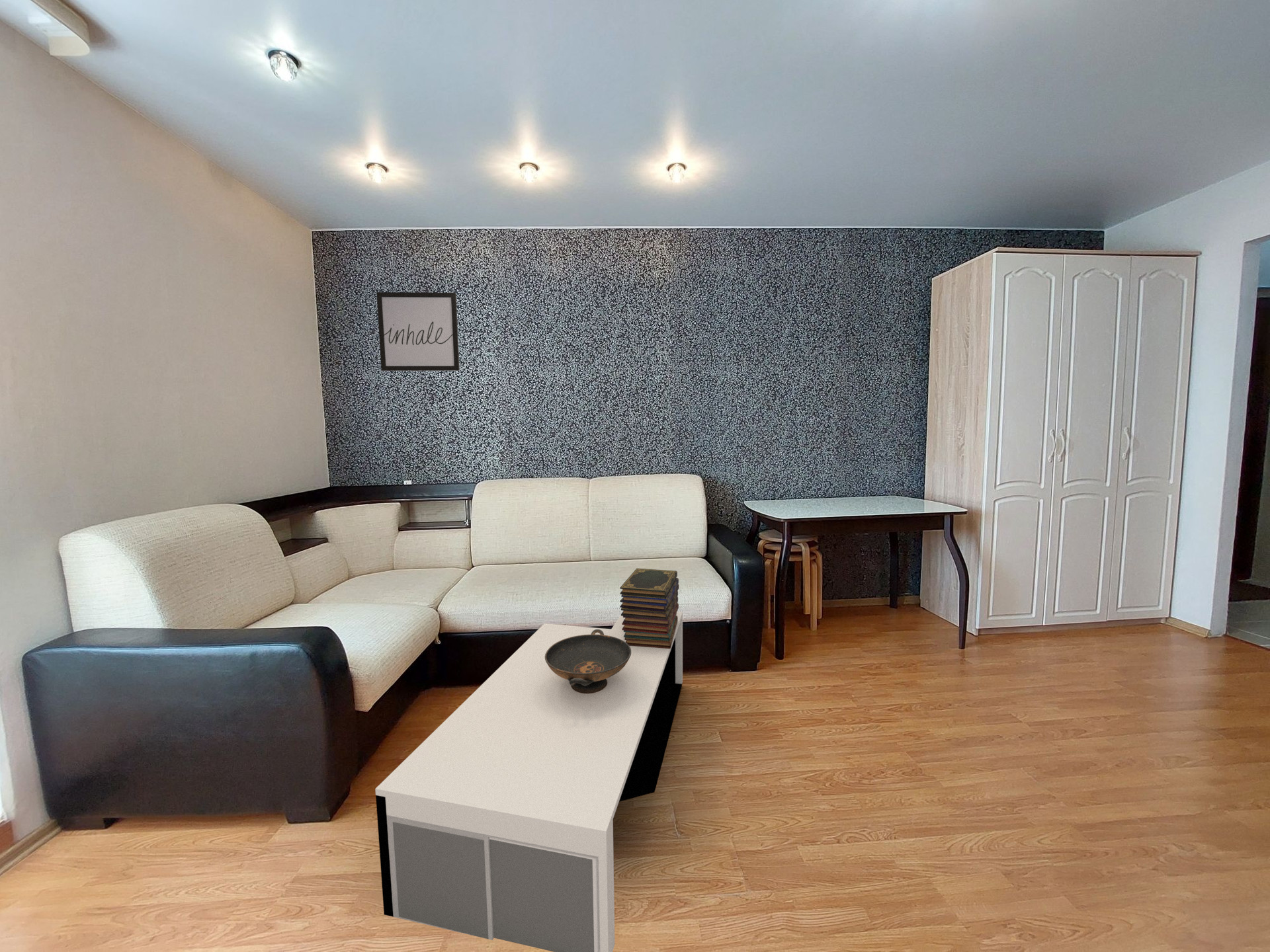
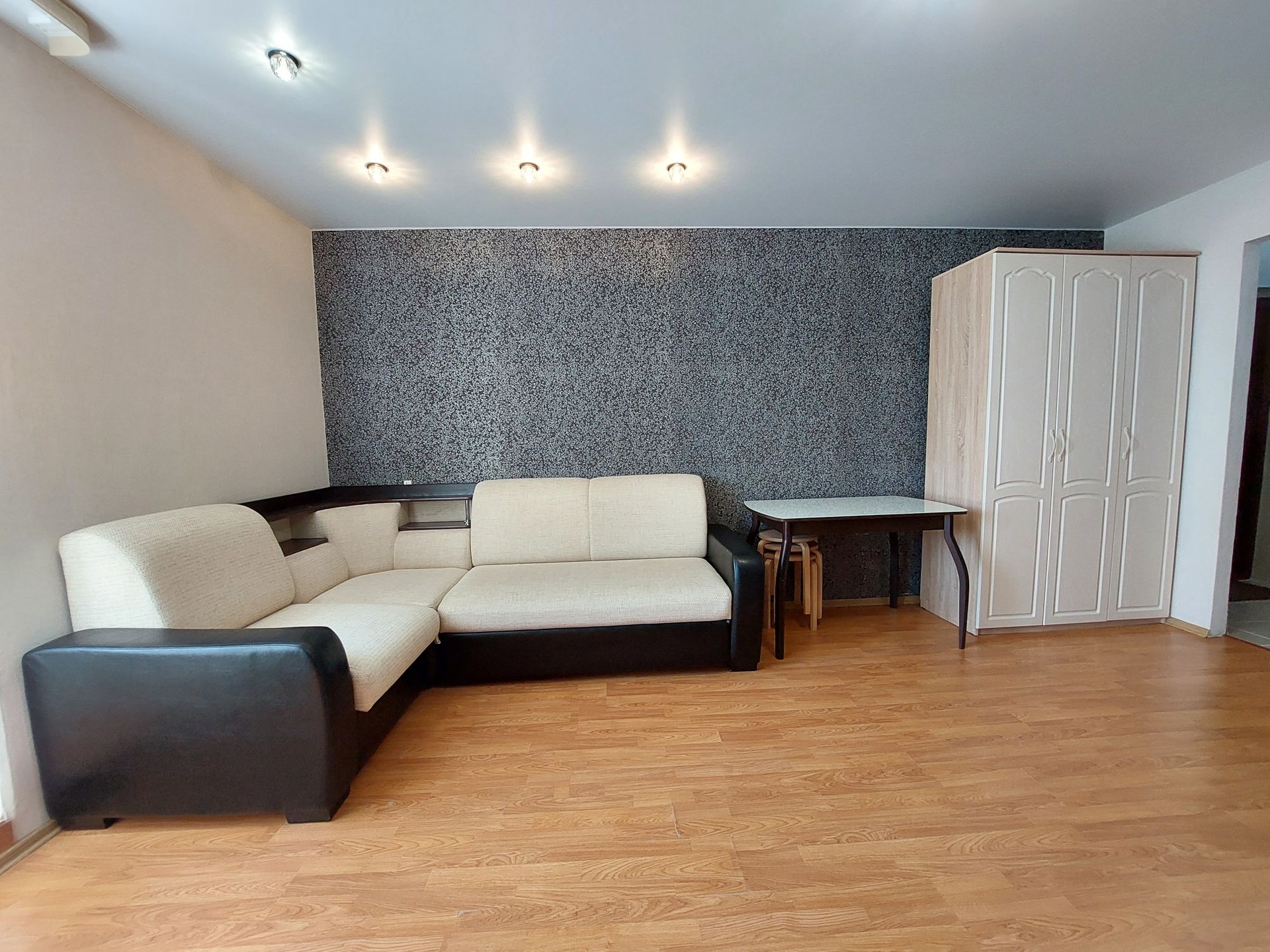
- decorative bowl [545,629,631,694]
- book stack [619,568,679,649]
- wall art [376,292,460,372]
- coffee table [374,611,683,952]
